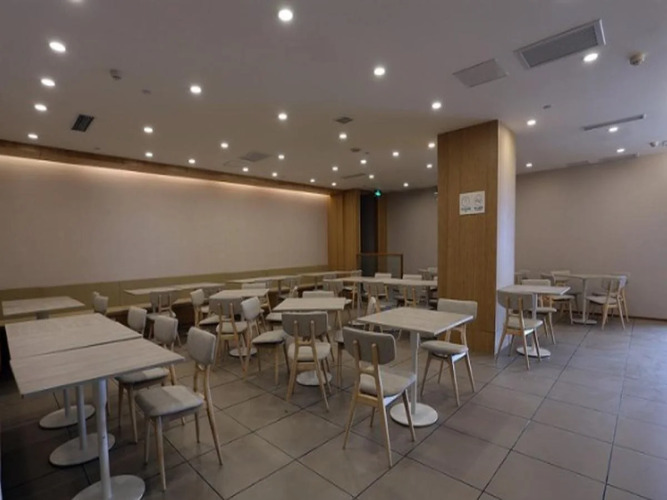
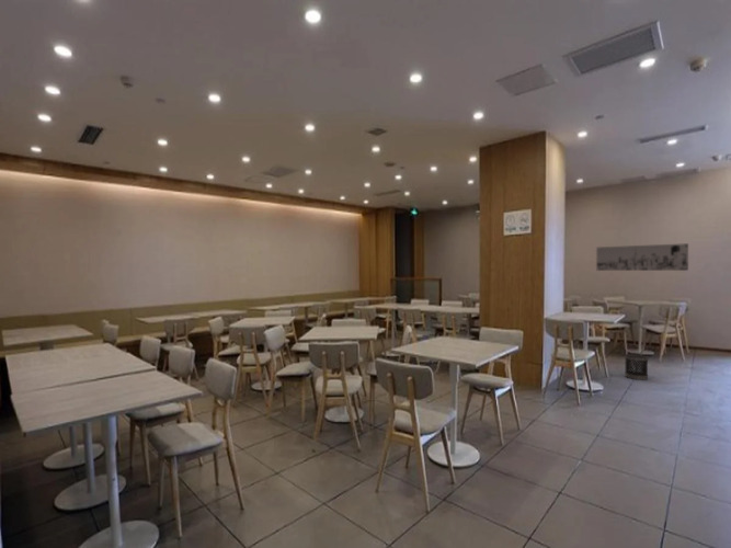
+ wastebasket [624,353,649,381]
+ wall art [595,242,689,272]
